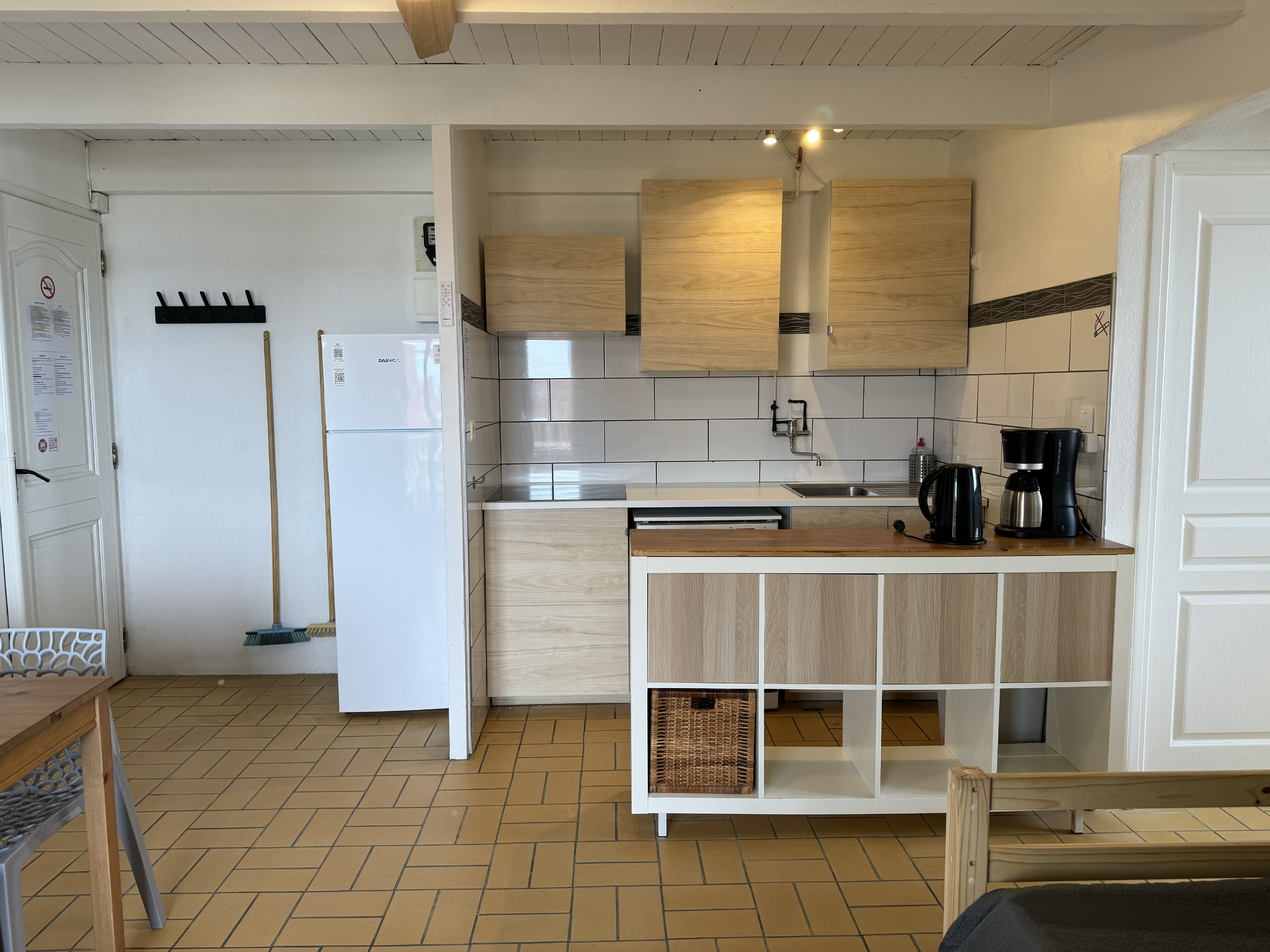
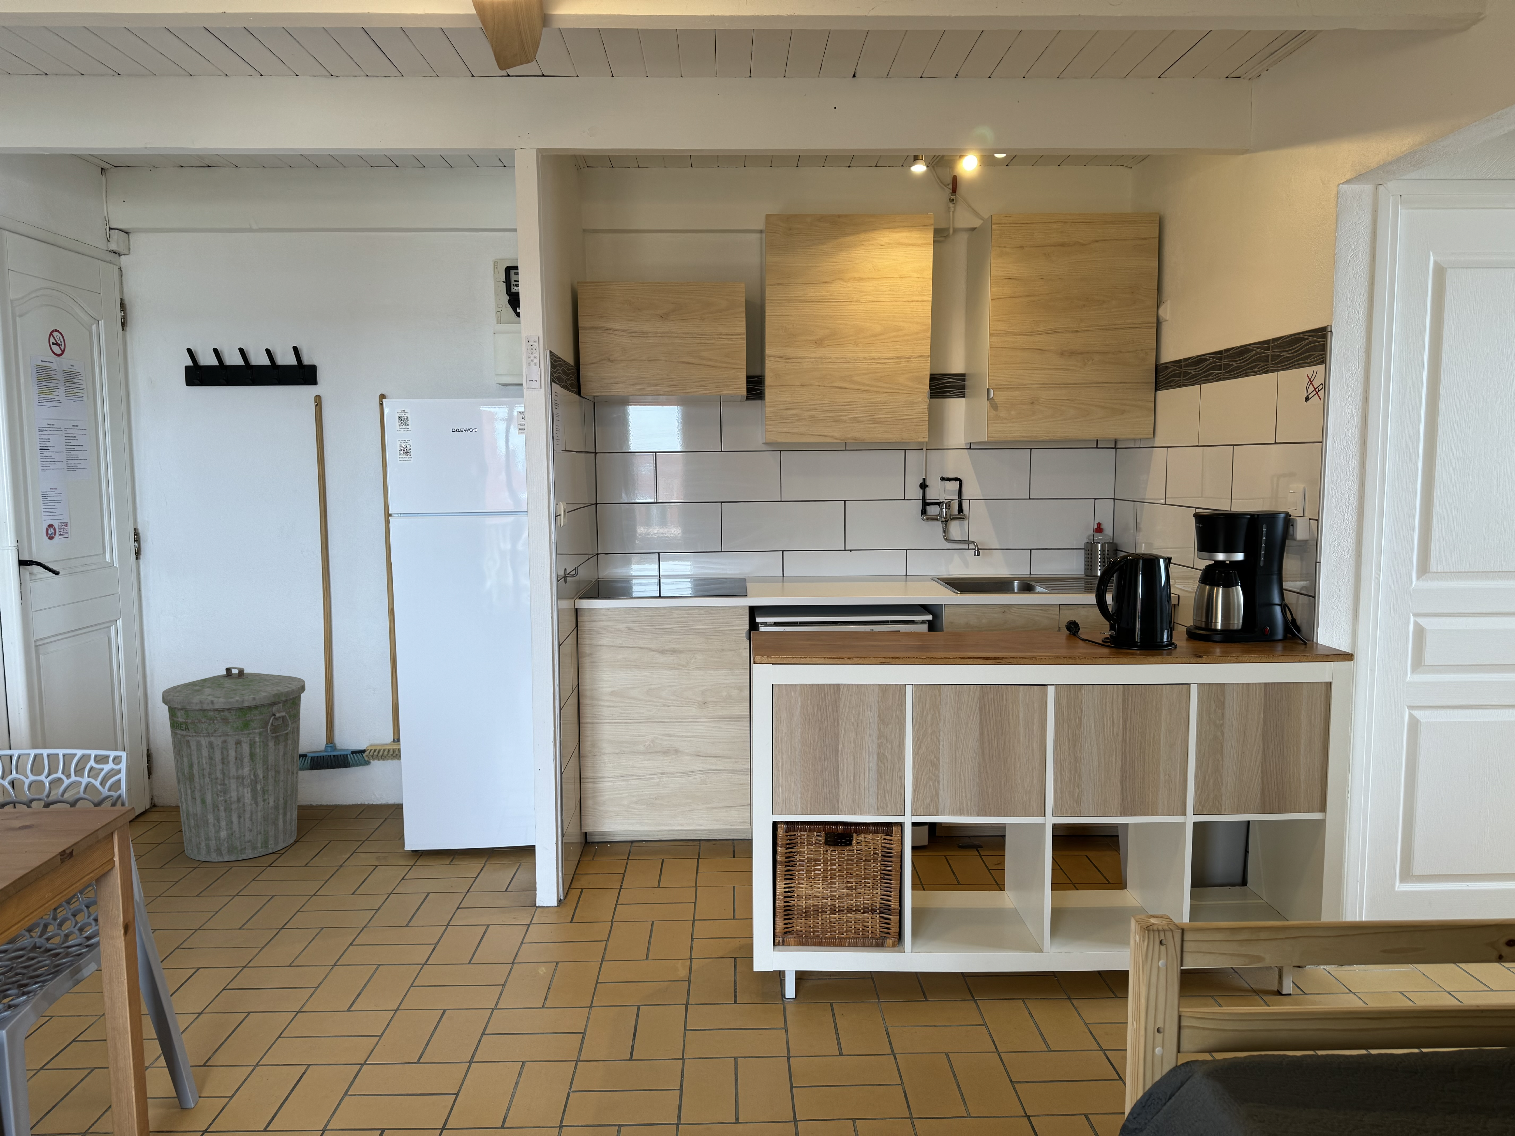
+ trash can [161,666,305,862]
